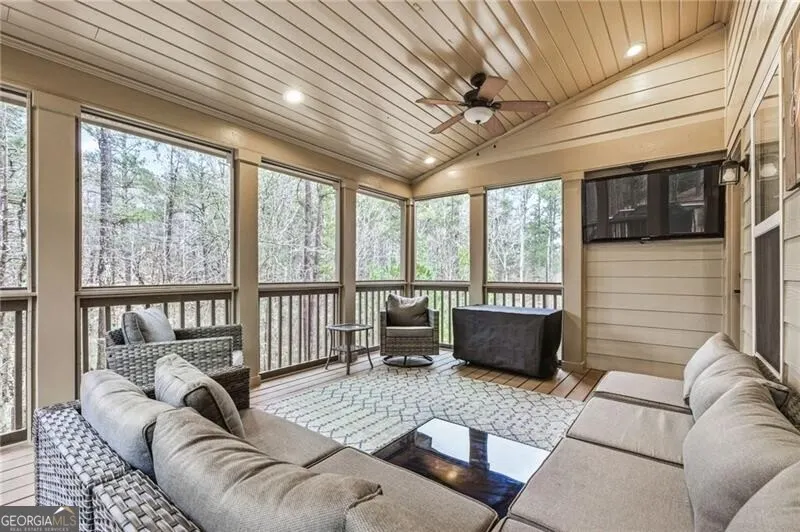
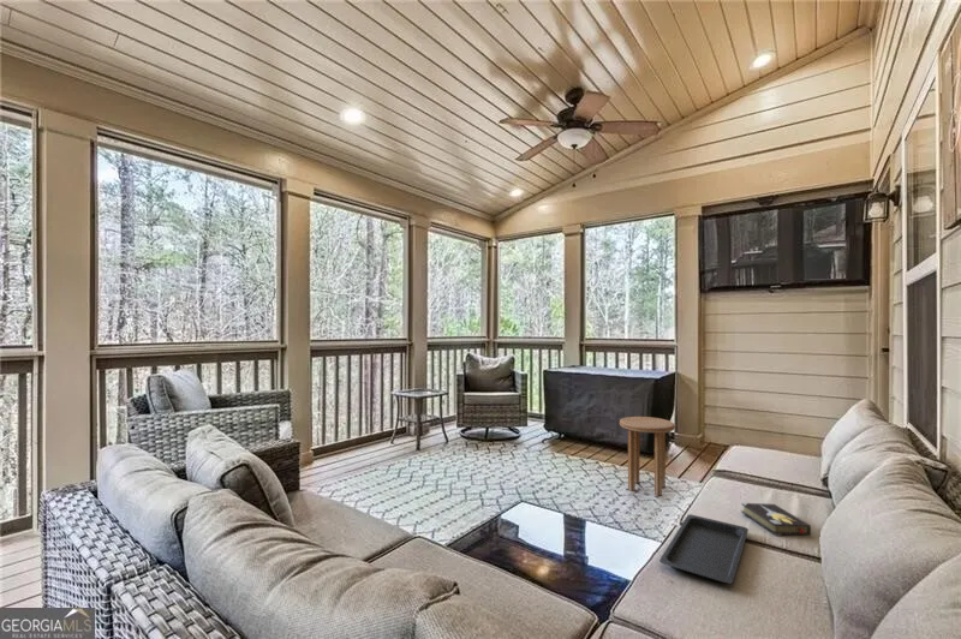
+ hardback book [740,501,812,537]
+ side table [619,416,676,497]
+ serving tray [658,513,750,585]
